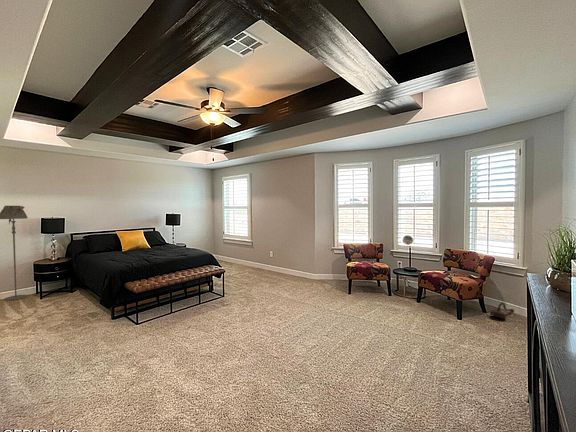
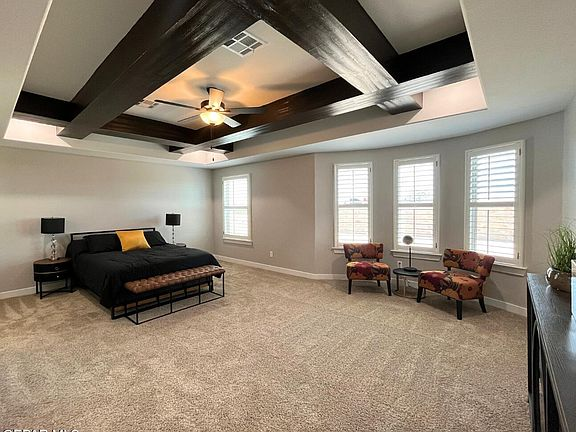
- floor lamp [0,205,29,302]
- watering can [489,302,515,320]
